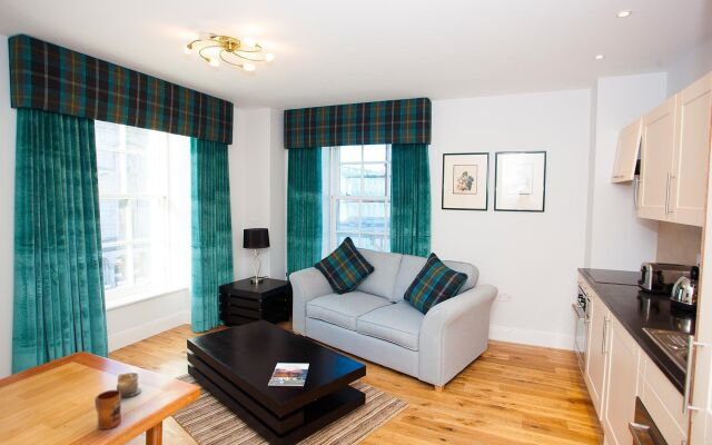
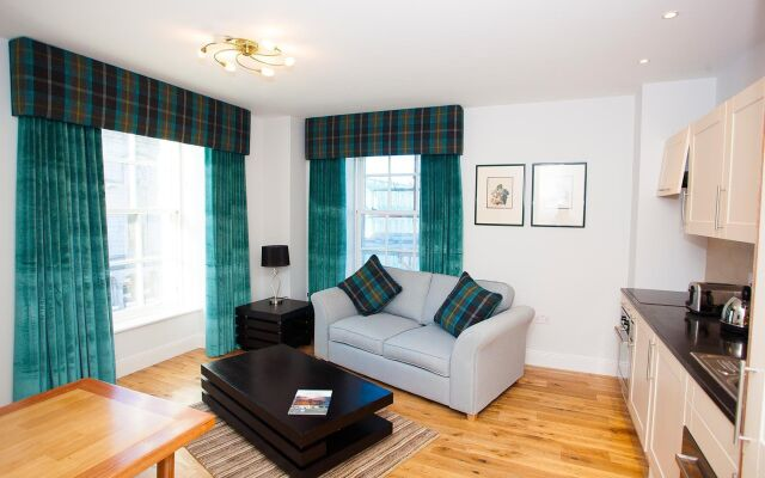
- jar [116,372,142,398]
- mug [93,389,122,431]
